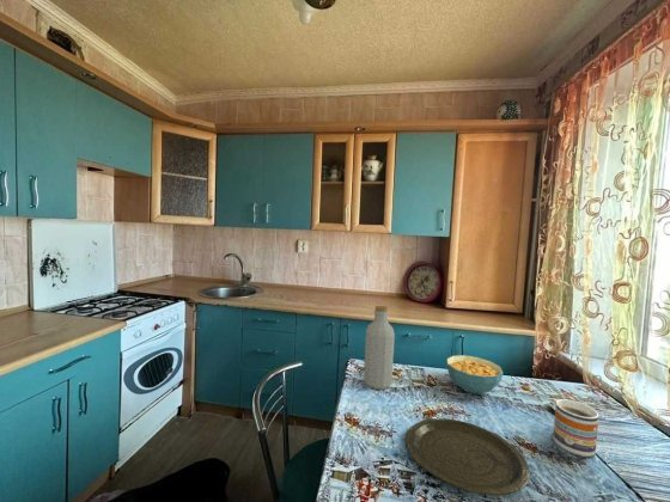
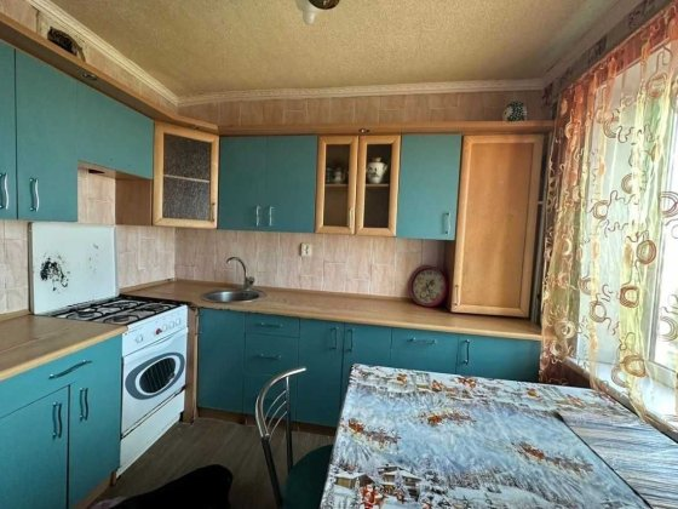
- plate [404,417,531,496]
- bottle [363,305,396,391]
- mug [552,398,599,458]
- cereal bowl [446,354,504,394]
